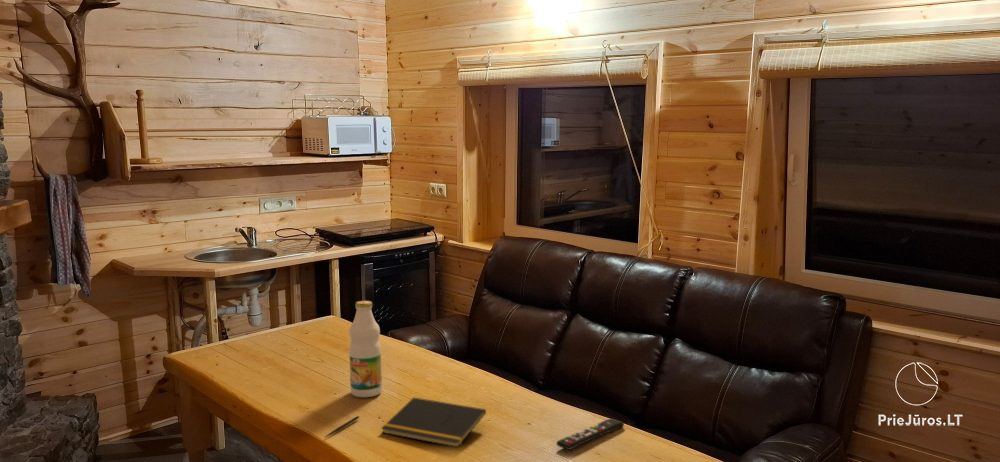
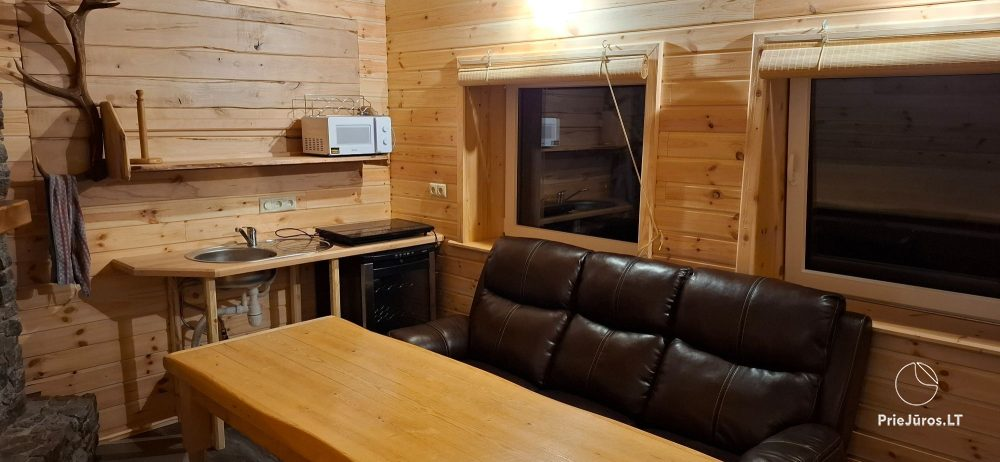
- remote control [556,417,625,451]
- pen [323,415,360,439]
- notepad [380,396,487,448]
- bottle [348,300,383,398]
